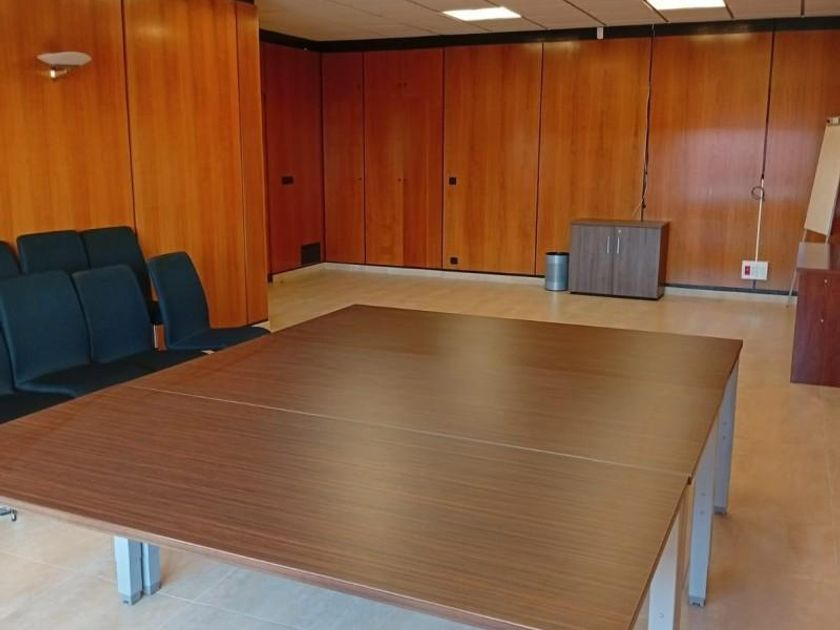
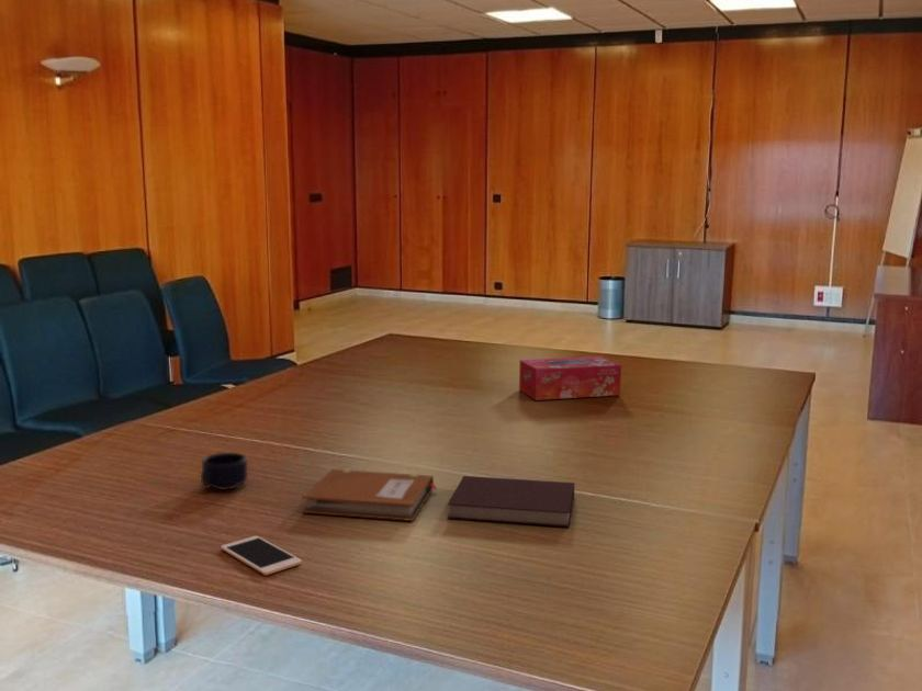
+ tissue box [518,355,622,401]
+ notebook [301,468,438,522]
+ notebook [447,475,576,528]
+ cell phone [220,535,303,576]
+ mug [200,452,248,491]
